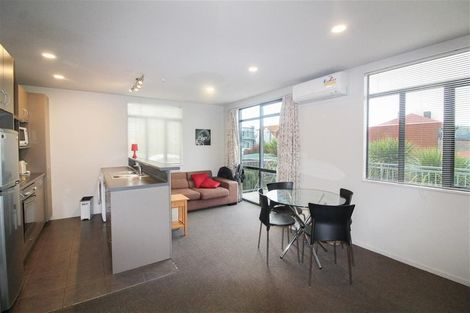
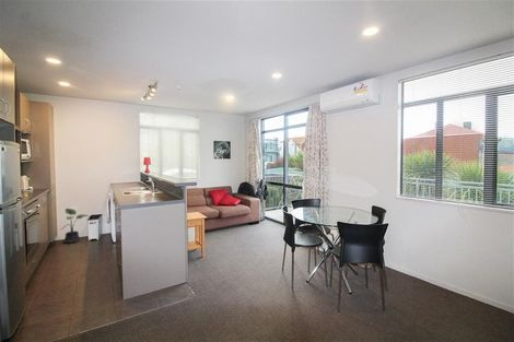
+ potted plant [59,208,89,245]
